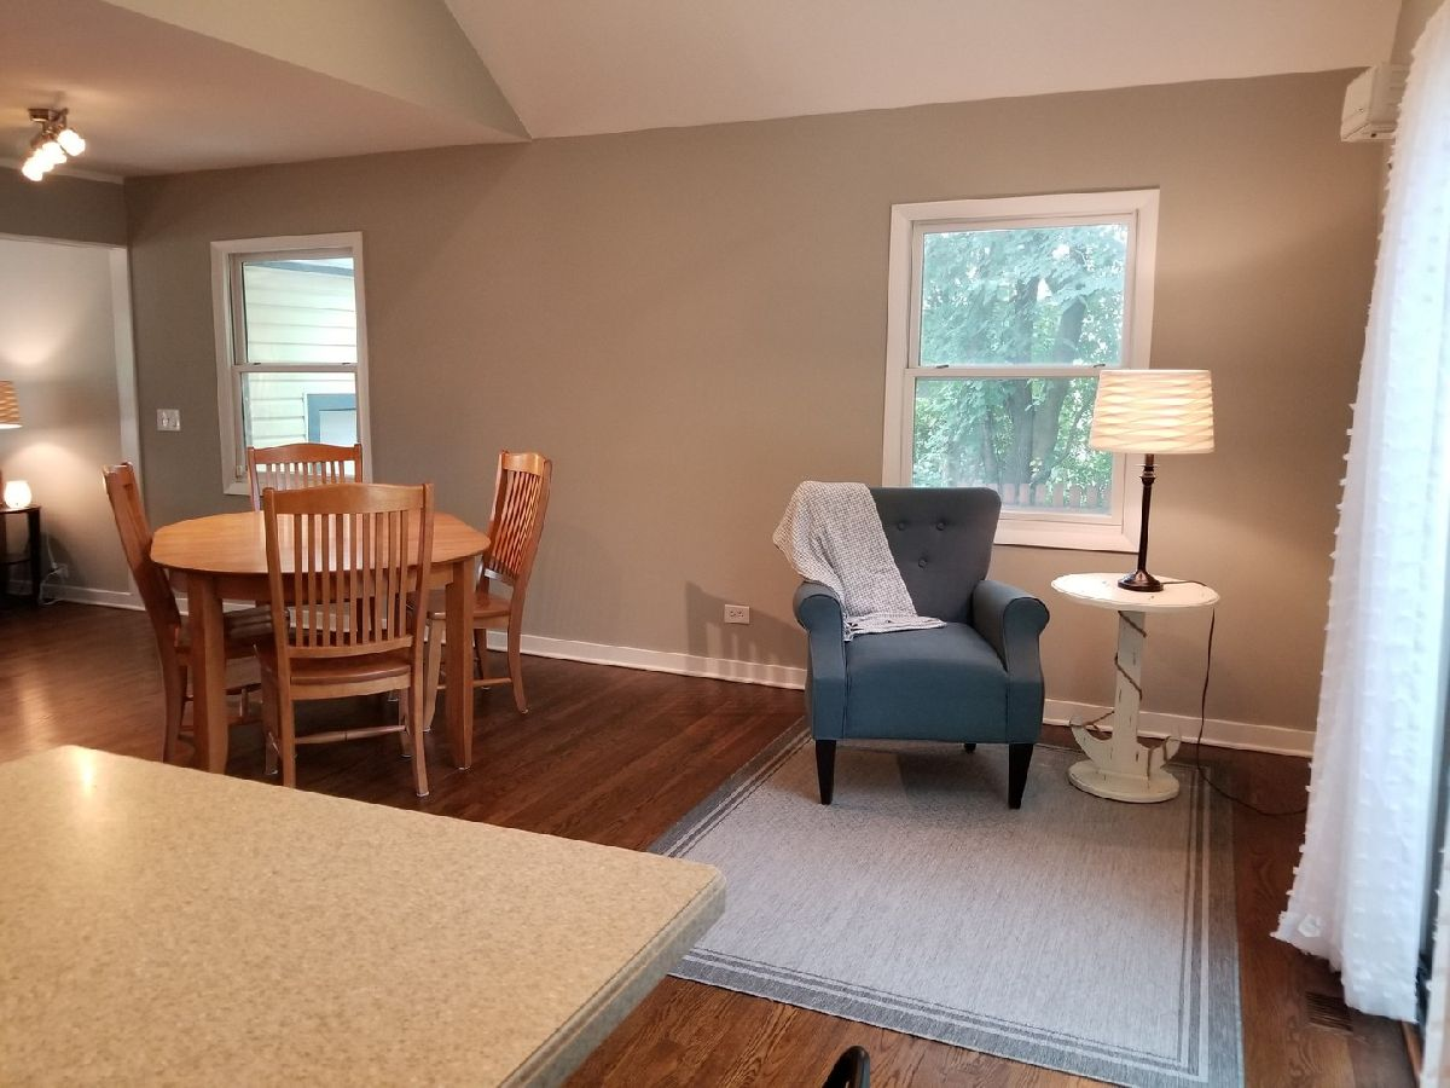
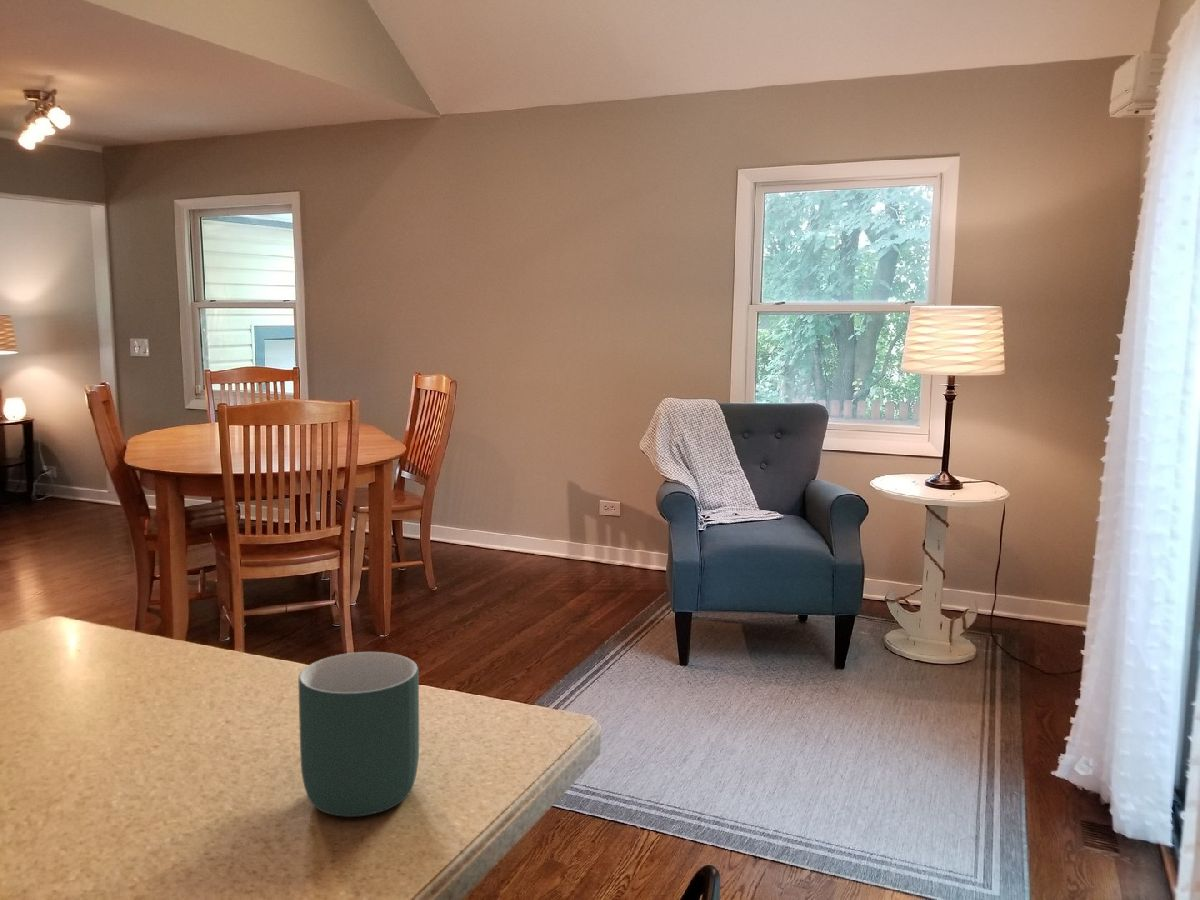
+ mug [298,651,420,818]
